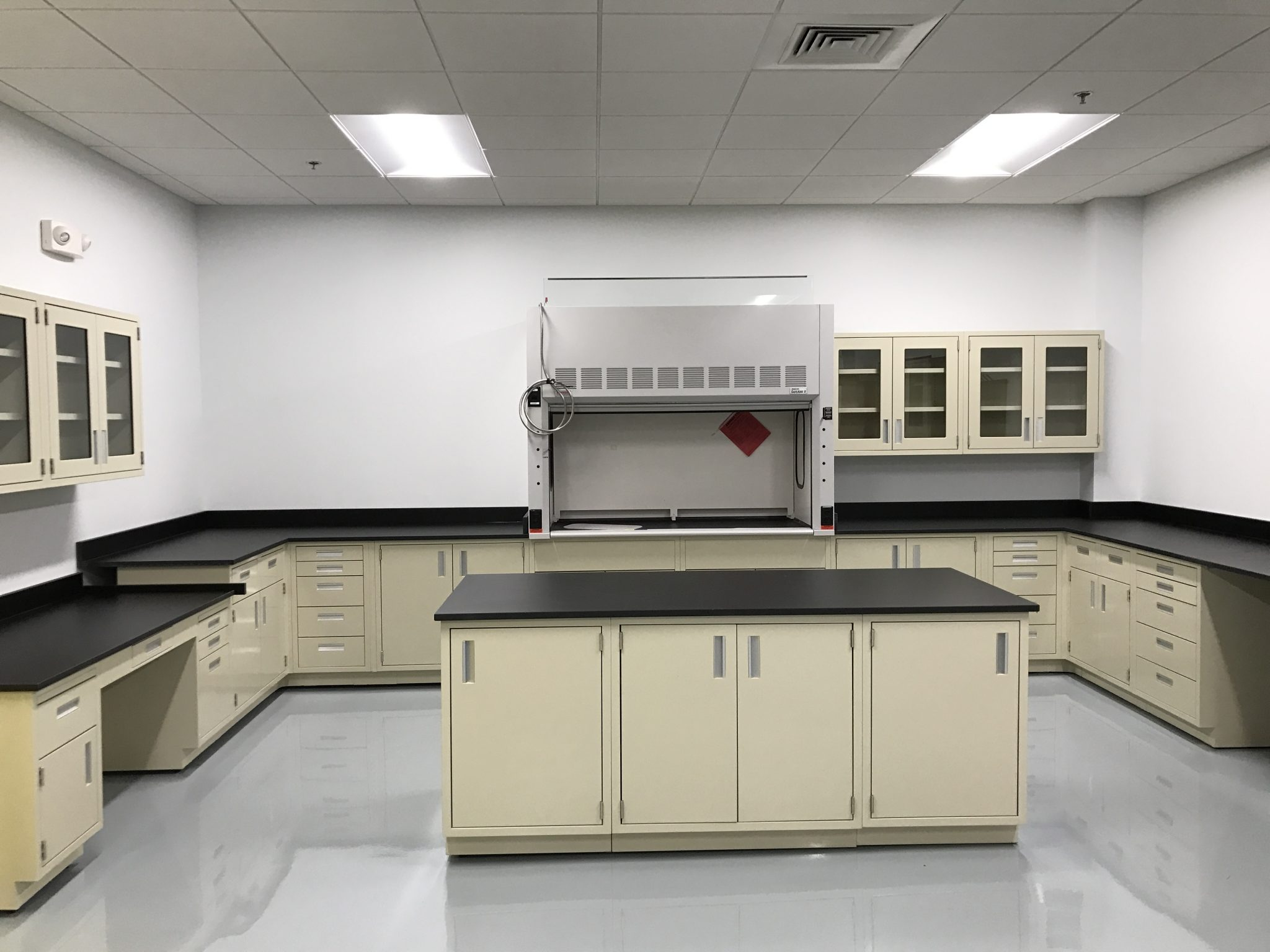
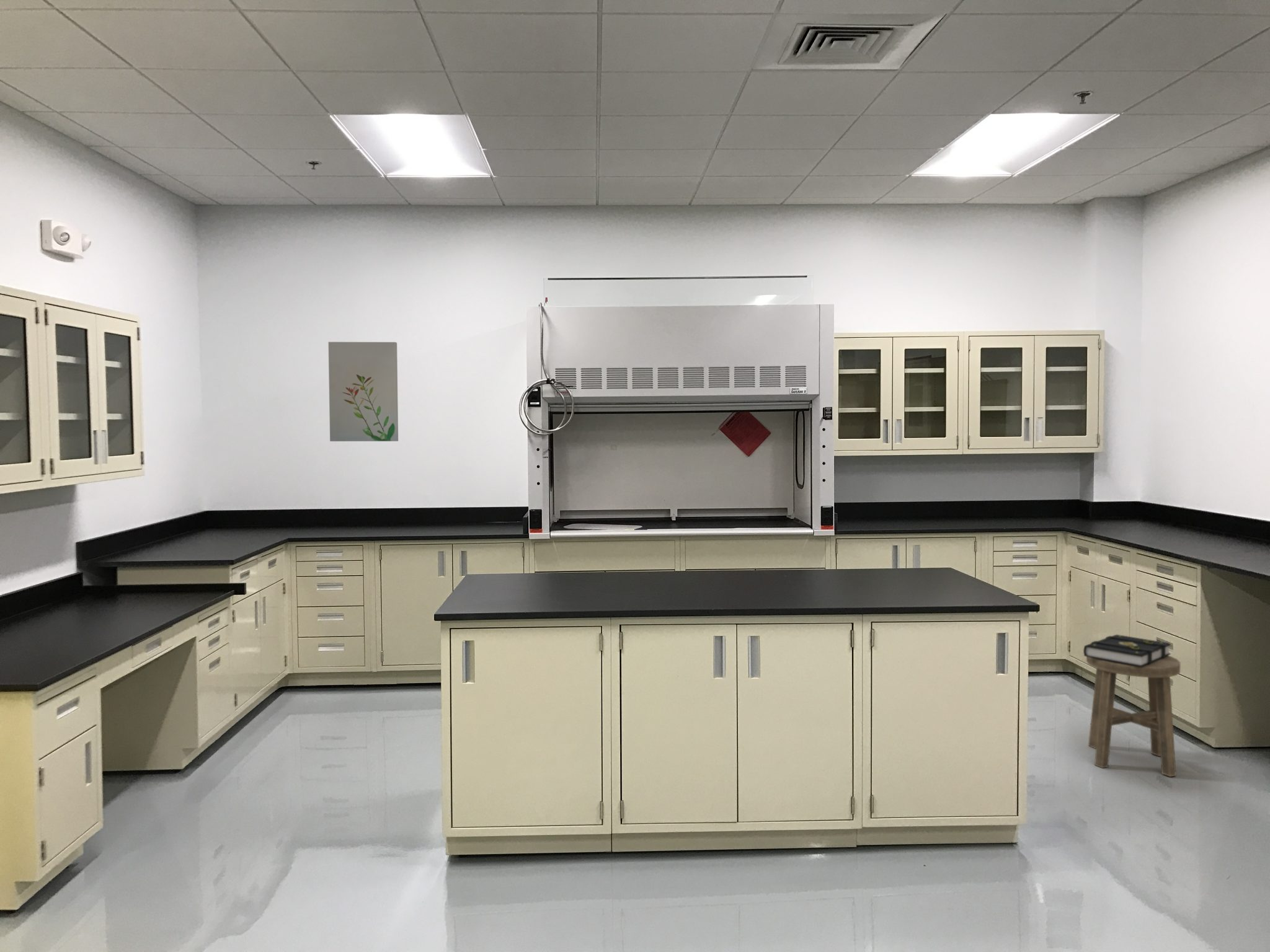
+ stool [1086,655,1181,777]
+ spell book [1083,634,1171,667]
+ wall art [328,342,399,442]
